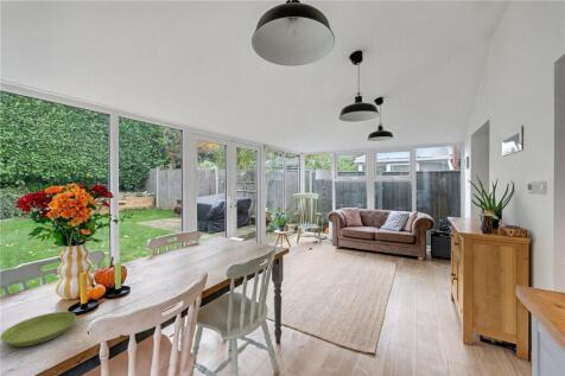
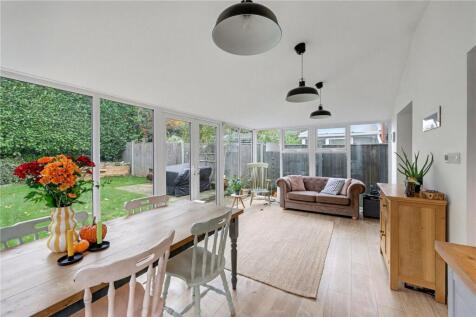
- saucer [0,311,77,348]
